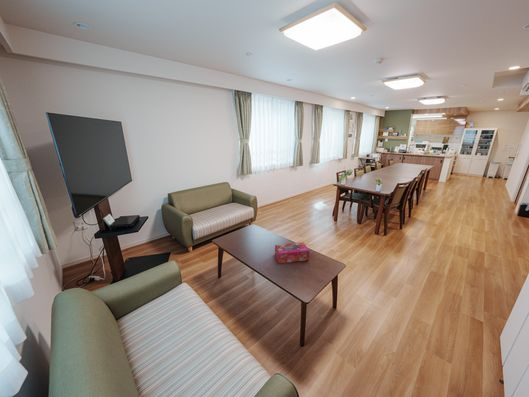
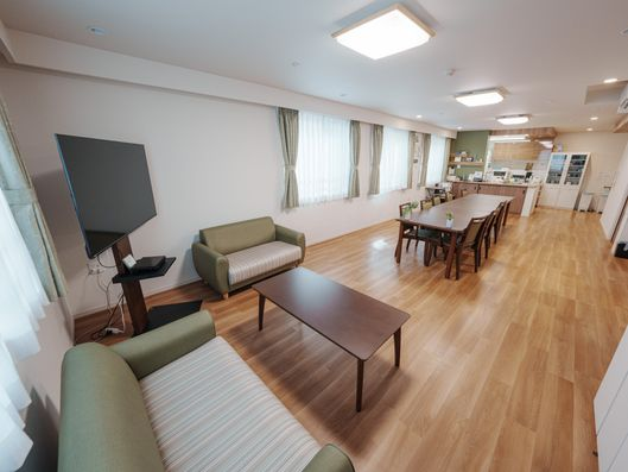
- tissue box [274,241,310,264]
